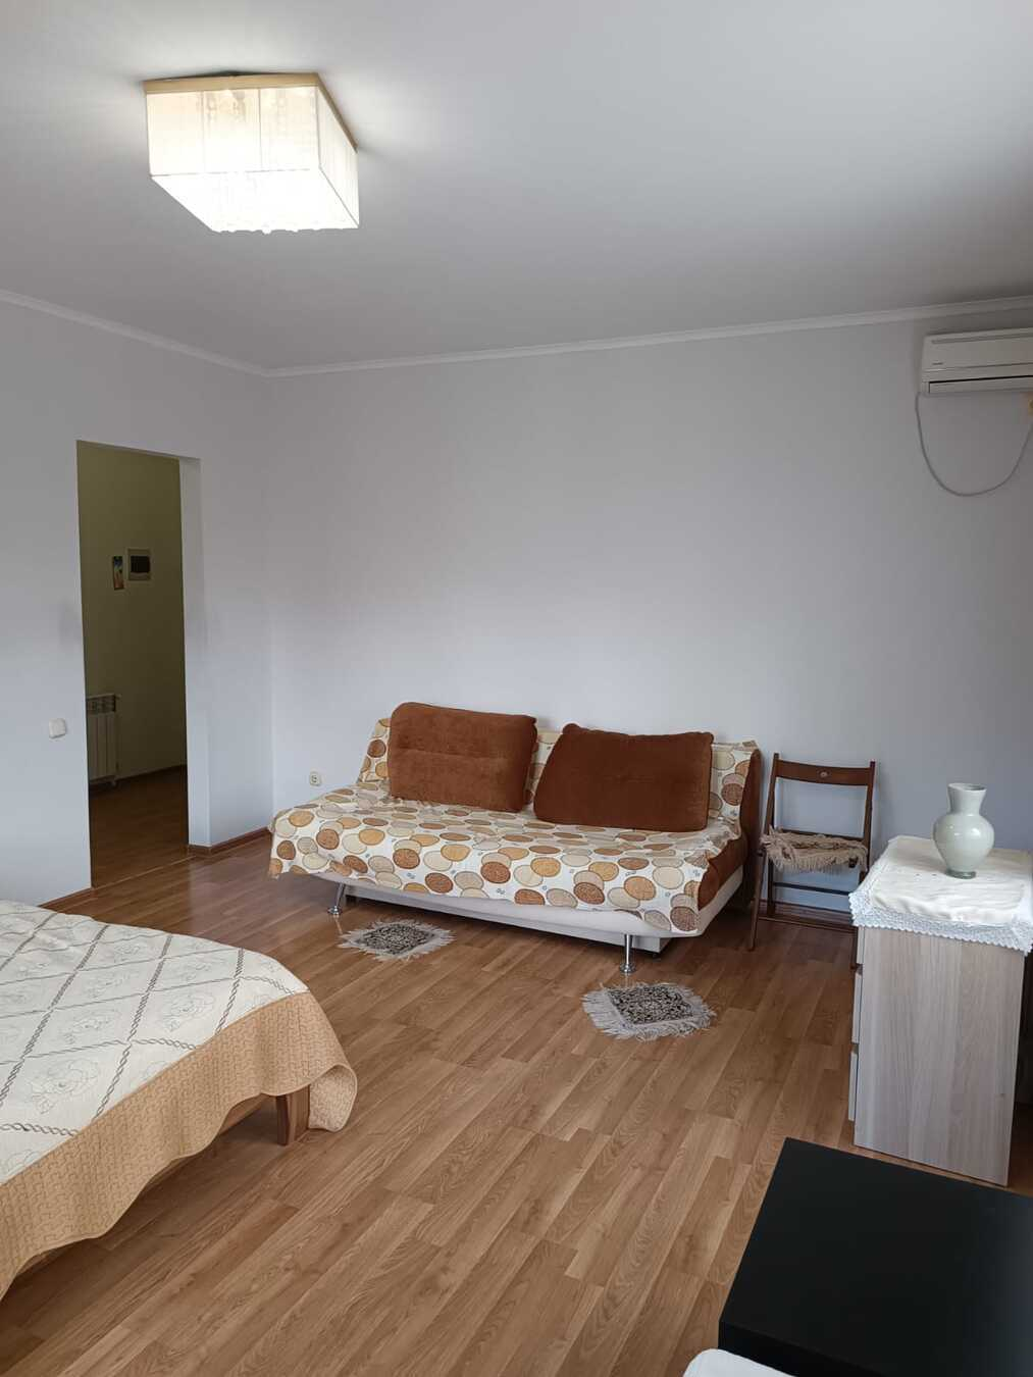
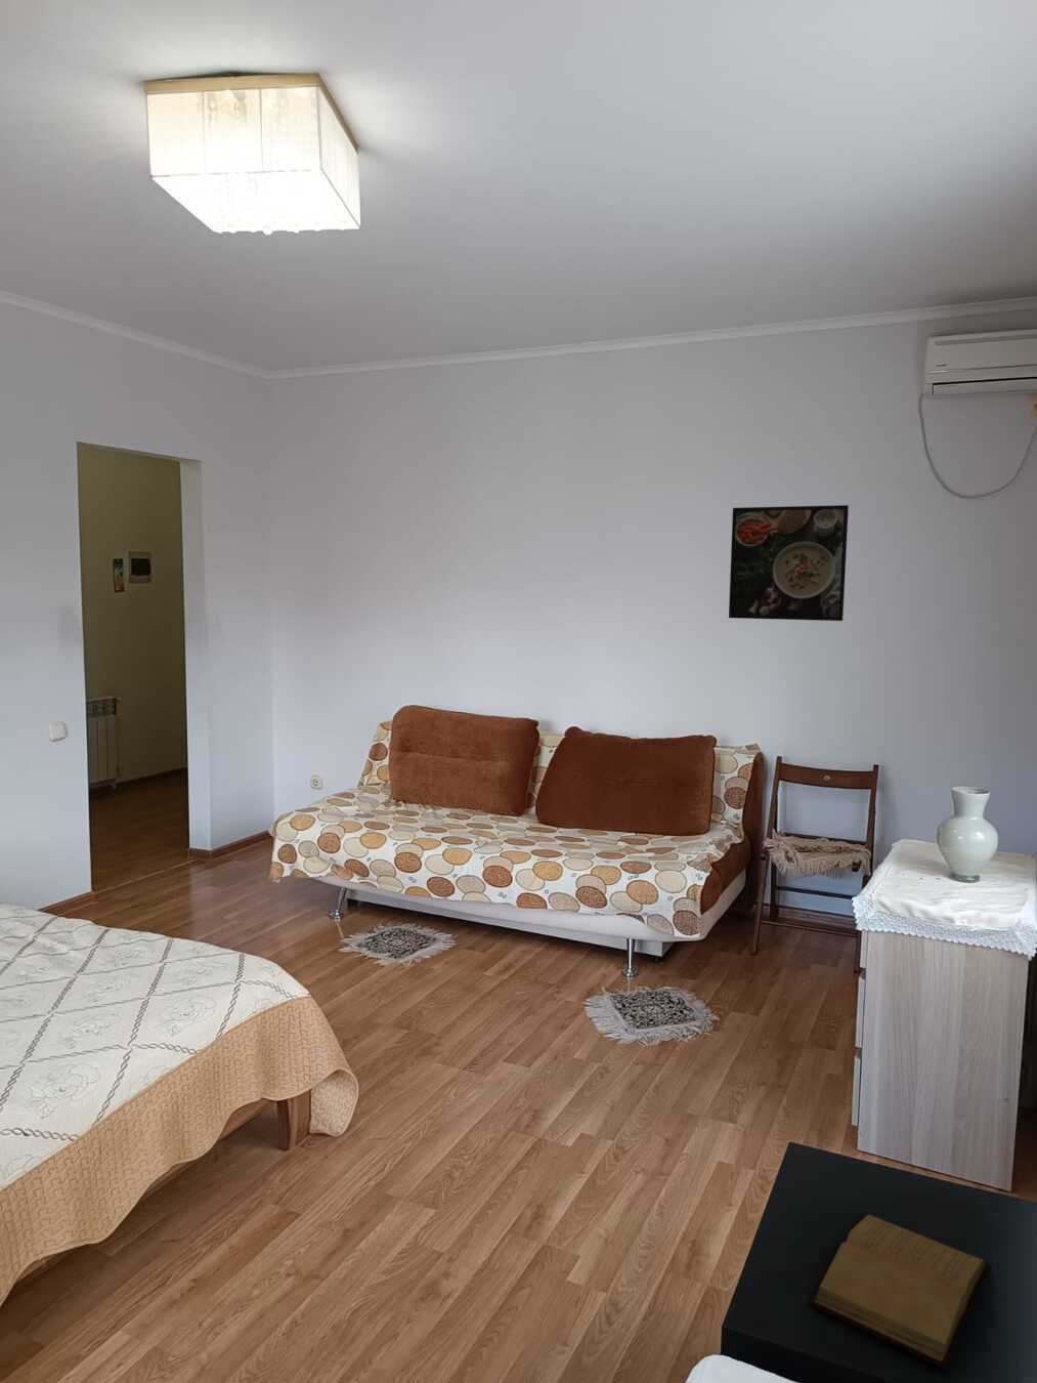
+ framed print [728,504,850,622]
+ book [807,1213,992,1371]
